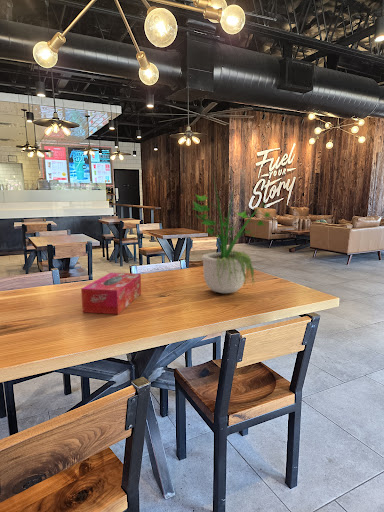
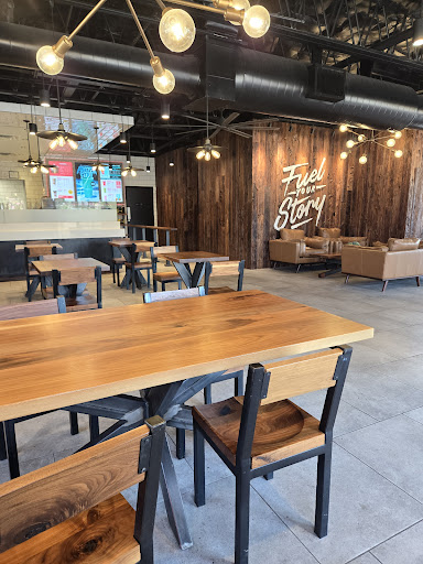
- potted plant [191,168,272,294]
- tissue box [80,272,142,315]
